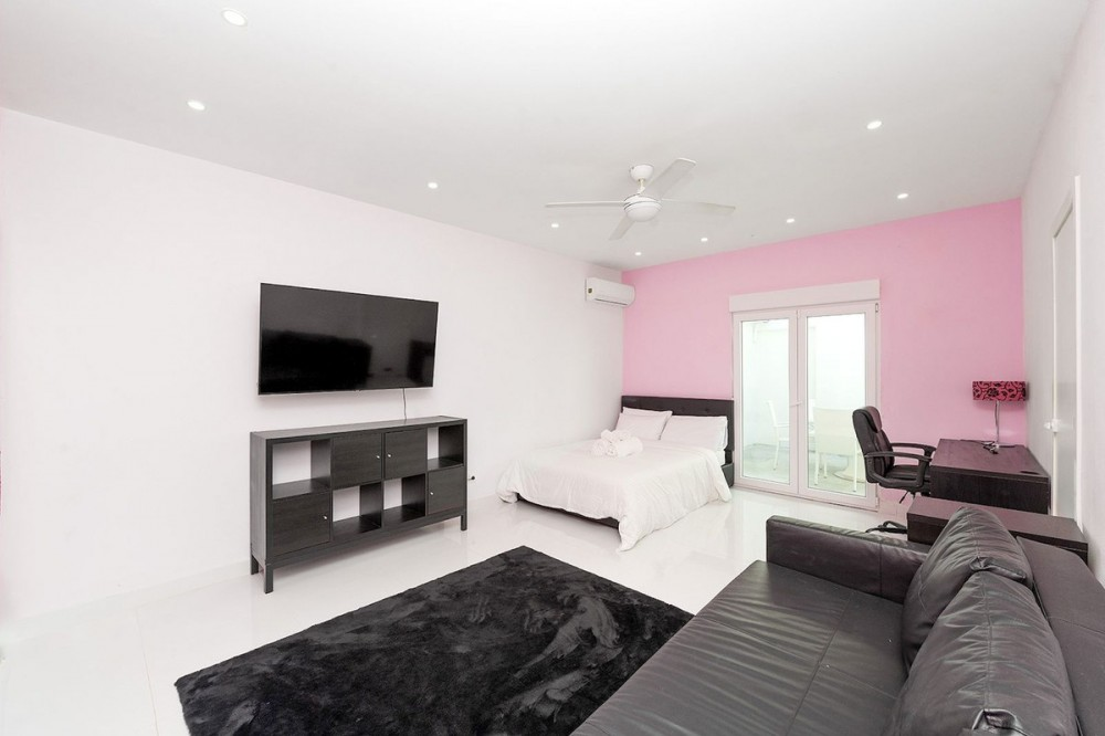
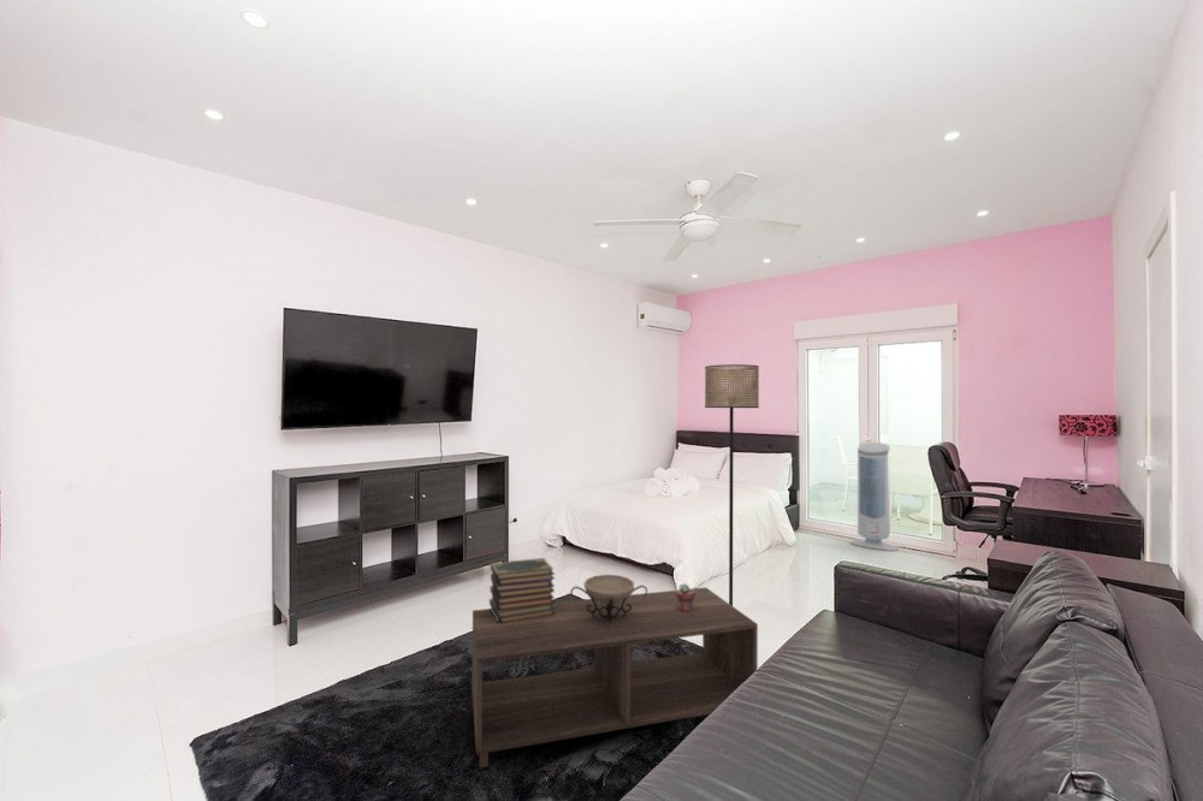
+ floor lamp [704,363,760,606]
+ coffee table [470,586,759,769]
+ potted succulent [675,582,695,611]
+ decorative bowl [569,574,648,623]
+ air purifier [849,441,900,552]
+ book stack [488,557,556,623]
